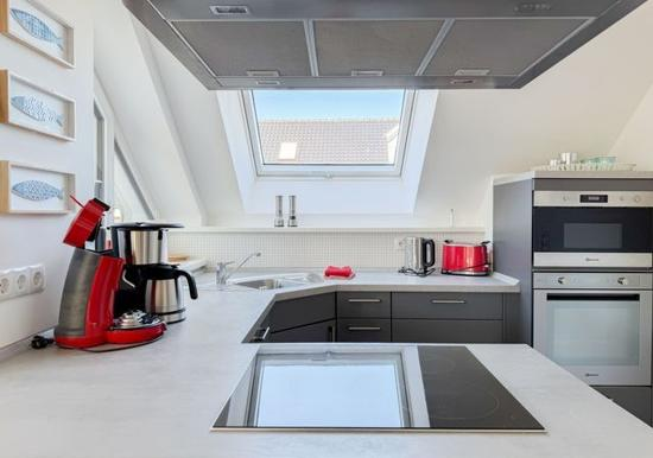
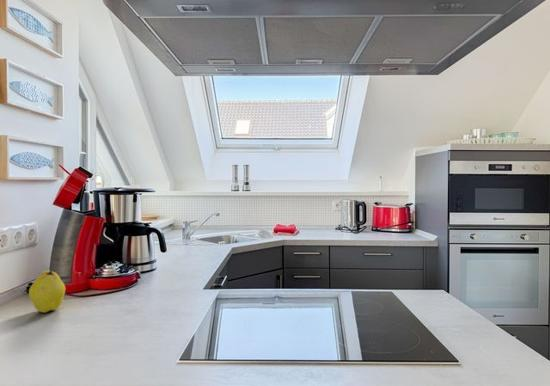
+ fruit [28,270,66,314]
